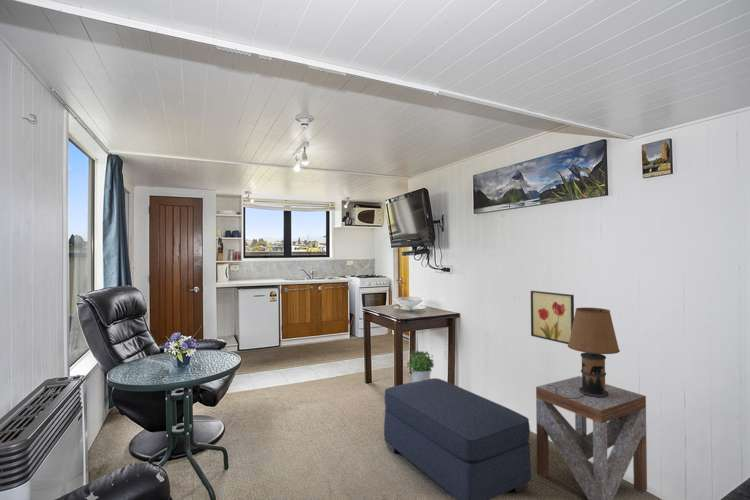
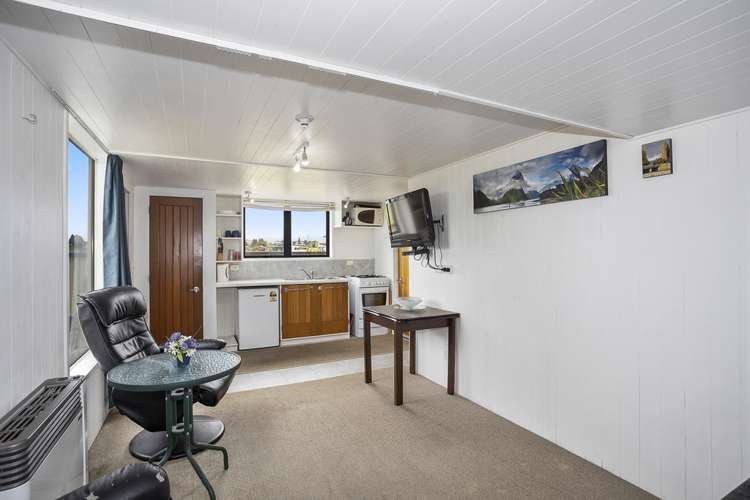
- potted plant [406,349,435,382]
- ottoman [383,377,532,500]
- table lamp [547,307,621,399]
- side table [535,375,648,500]
- wall art [530,290,575,345]
